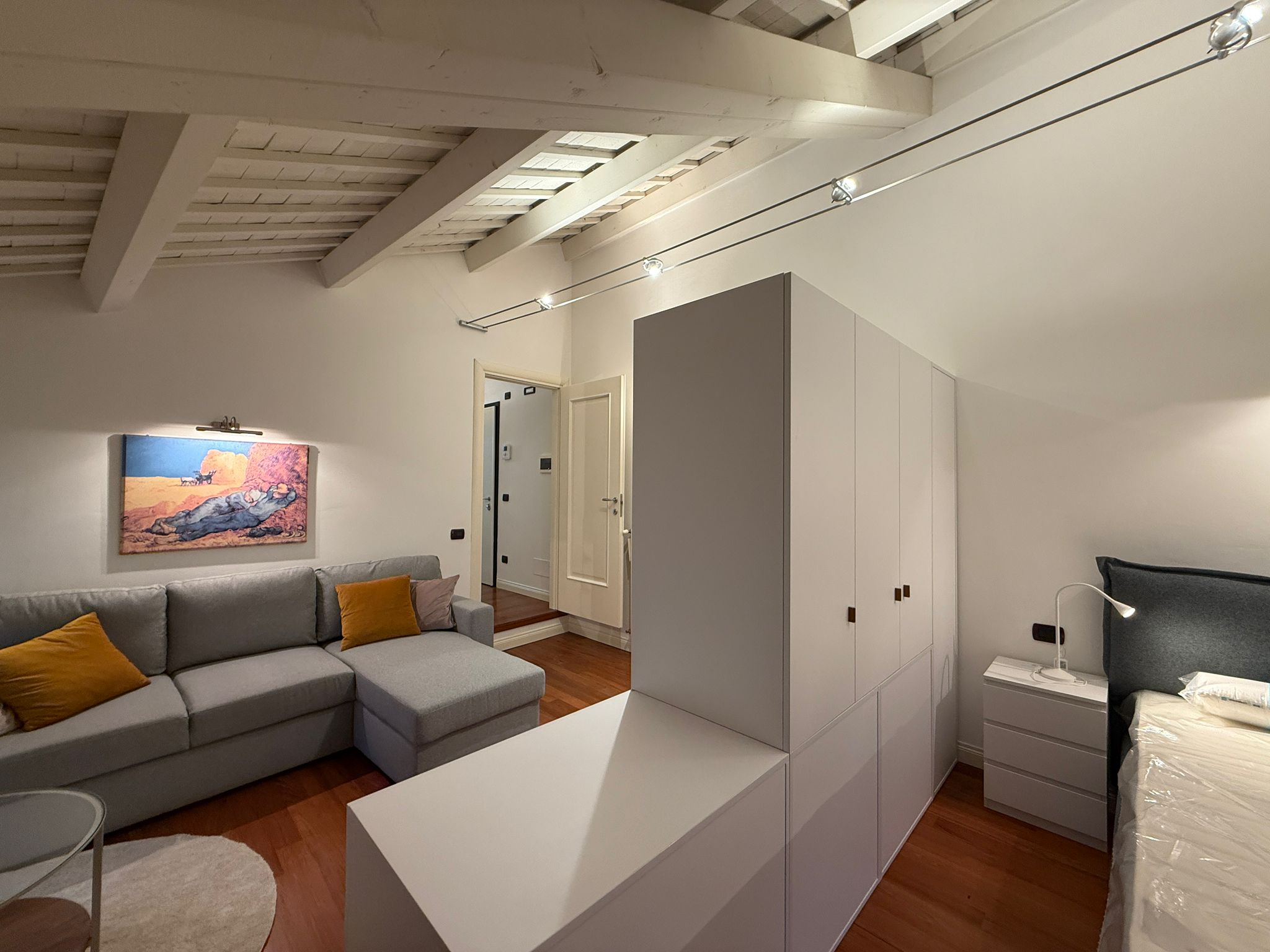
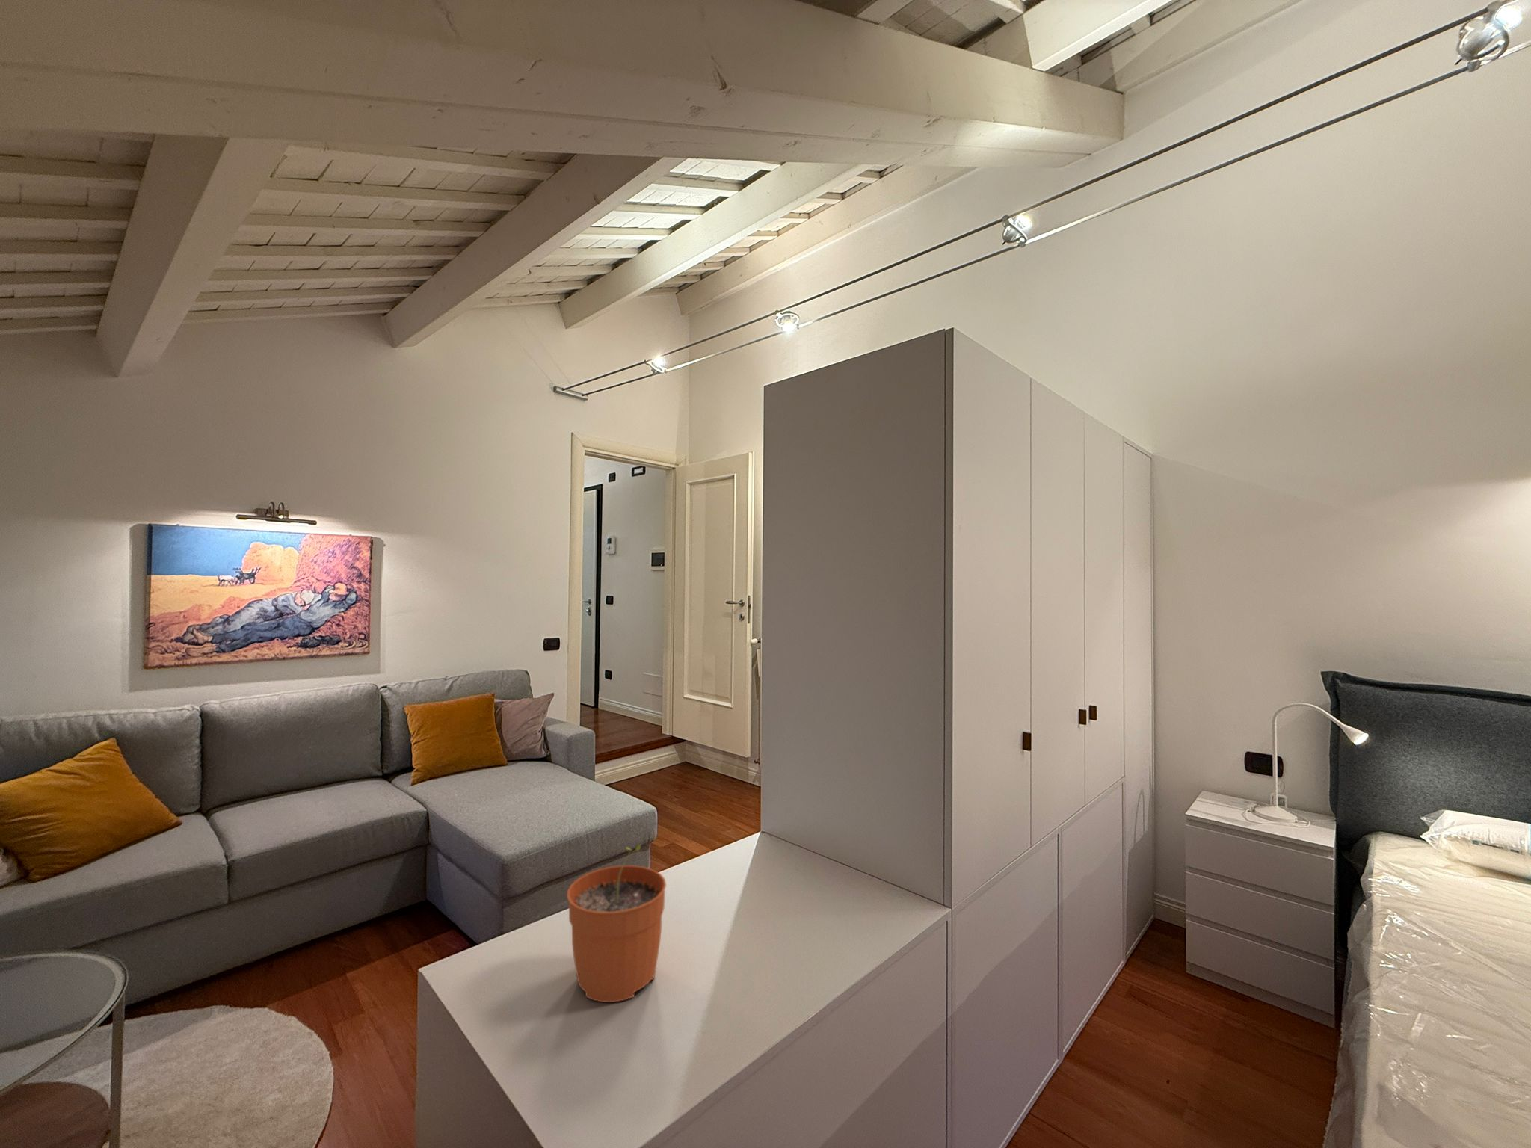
+ plant pot [567,844,667,1003]
